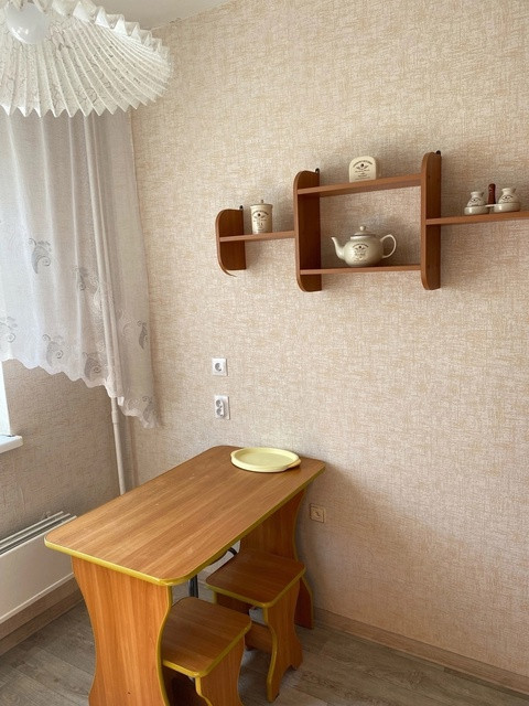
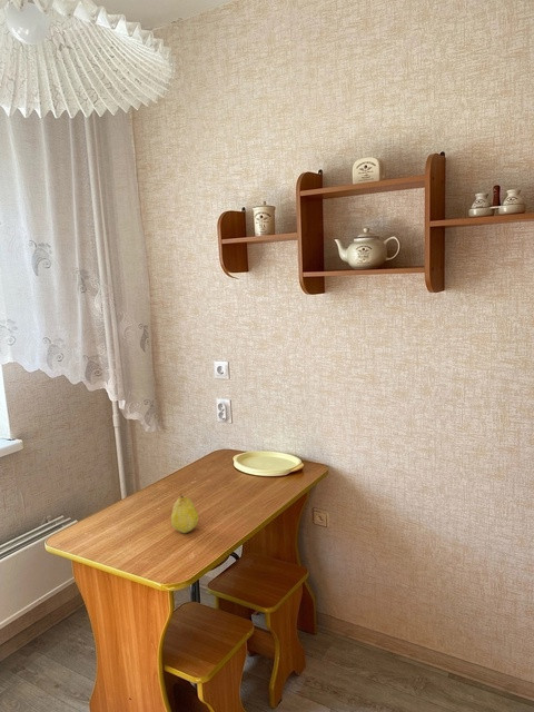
+ fruit [170,493,199,534]
